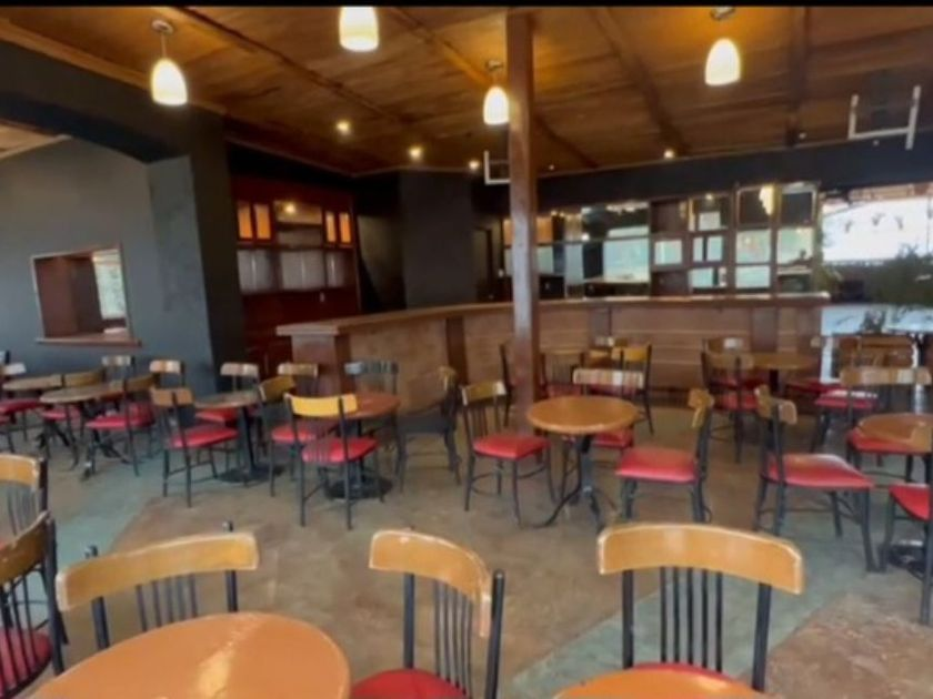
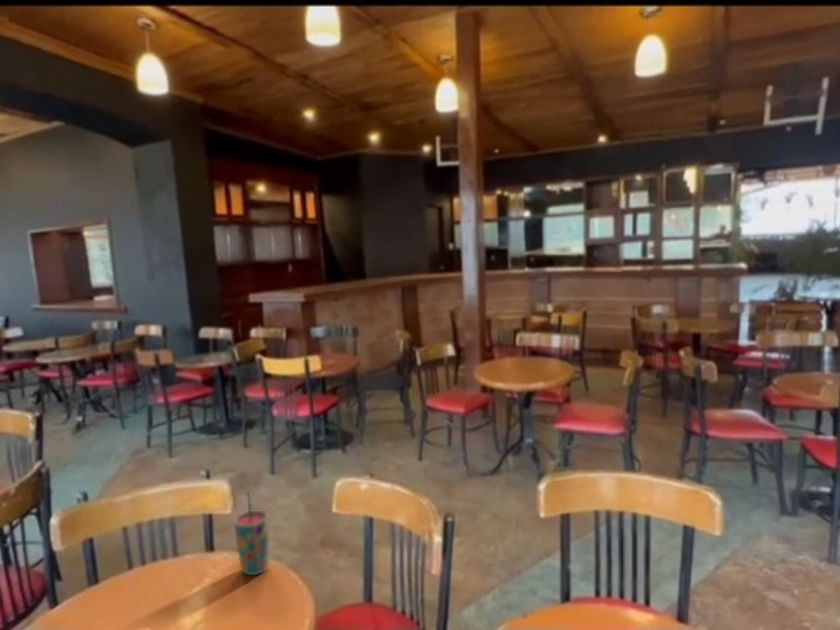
+ cup [232,491,270,576]
